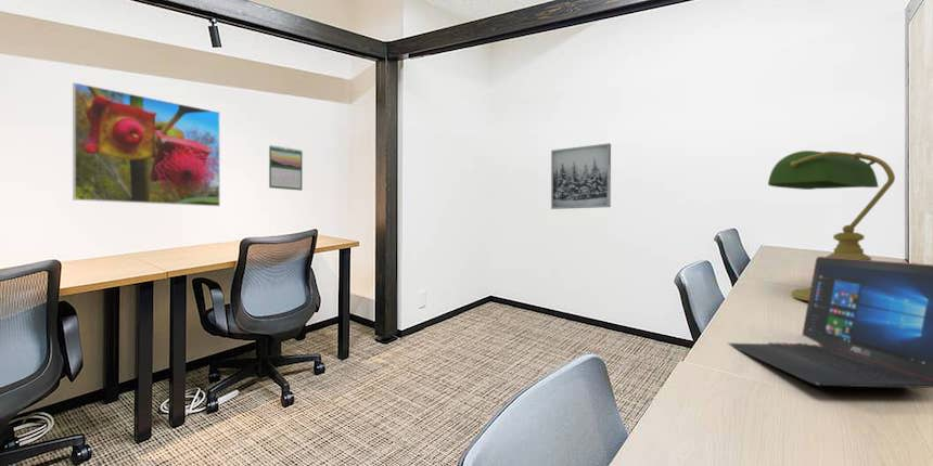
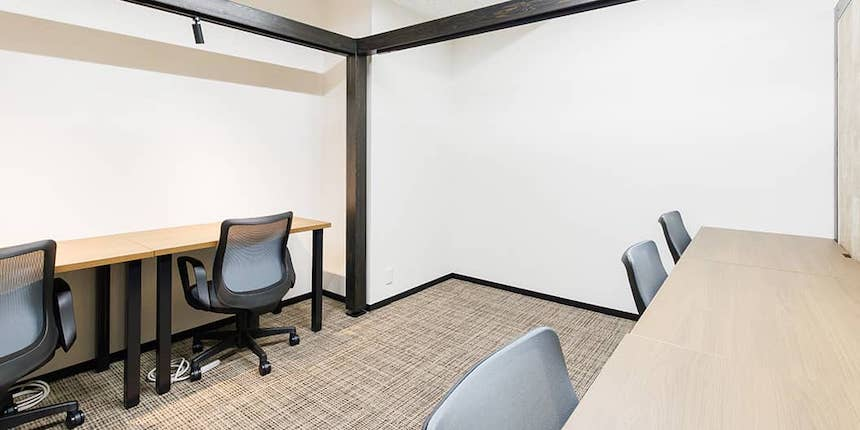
- desk lamp [767,150,896,302]
- laptop [727,256,933,389]
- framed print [72,81,221,207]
- calendar [268,144,304,192]
- wall art [550,142,612,210]
